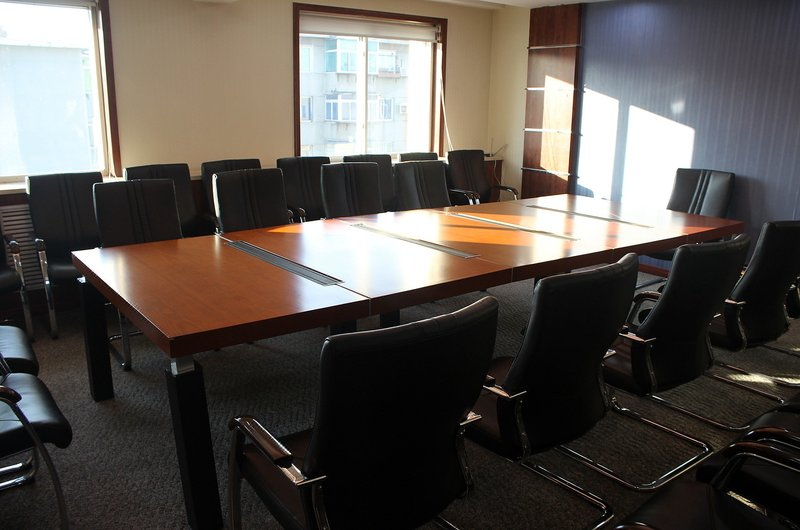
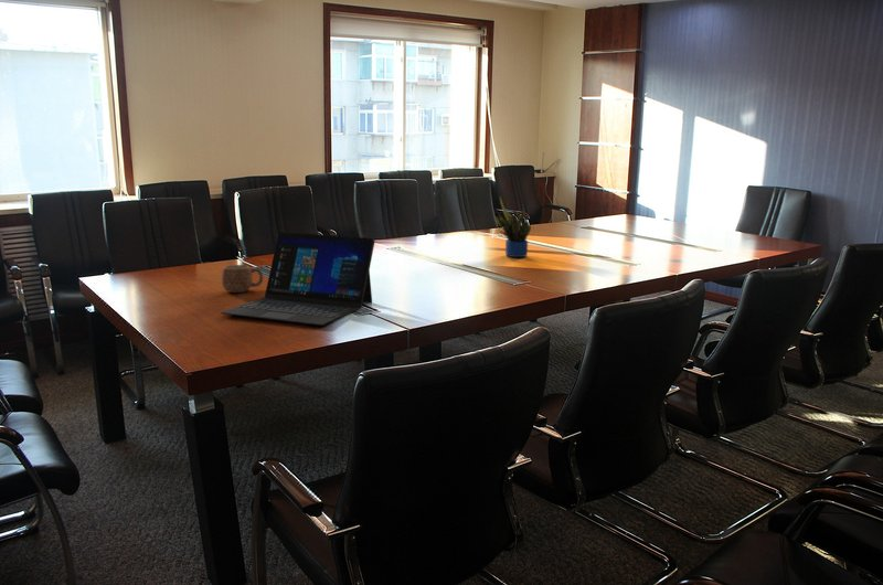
+ potted plant [494,196,532,258]
+ mug [221,264,264,294]
+ laptop [220,231,375,327]
